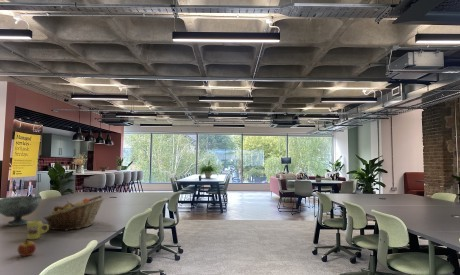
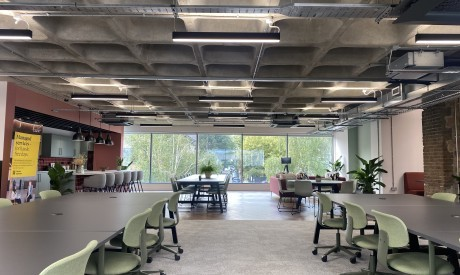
- fruit basket [43,194,106,232]
- apple [17,238,37,257]
- decorative bowl [0,195,40,227]
- mug [26,220,50,240]
